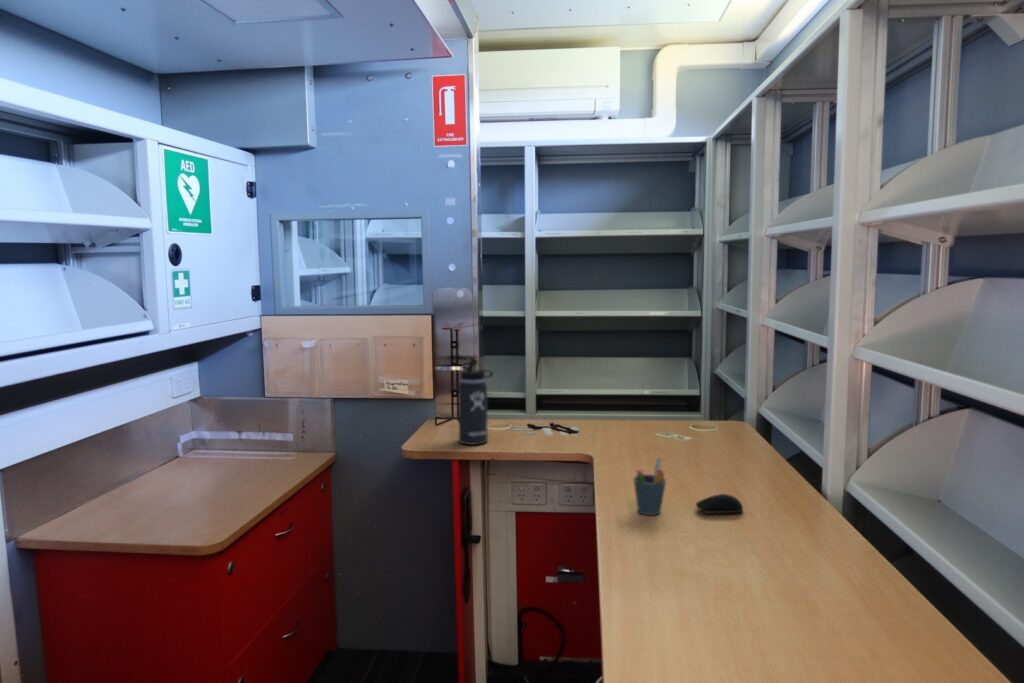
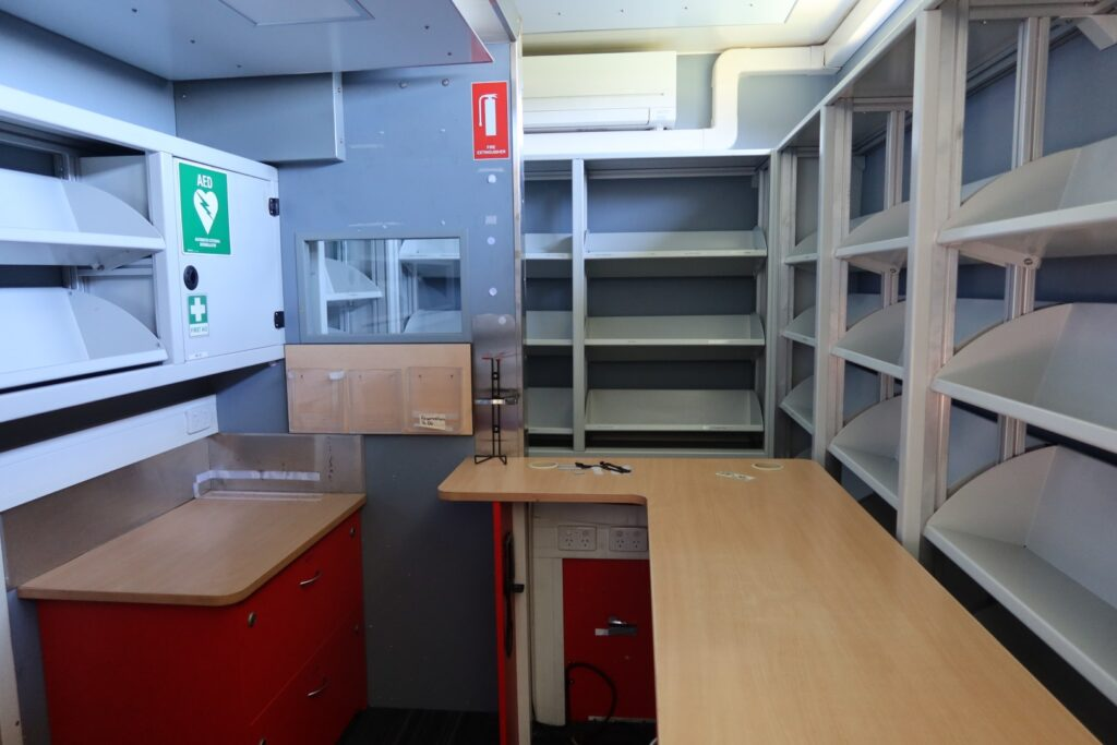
- pen holder [632,457,667,516]
- thermos bottle [457,357,494,446]
- computer mouse [695,493,744,515]
